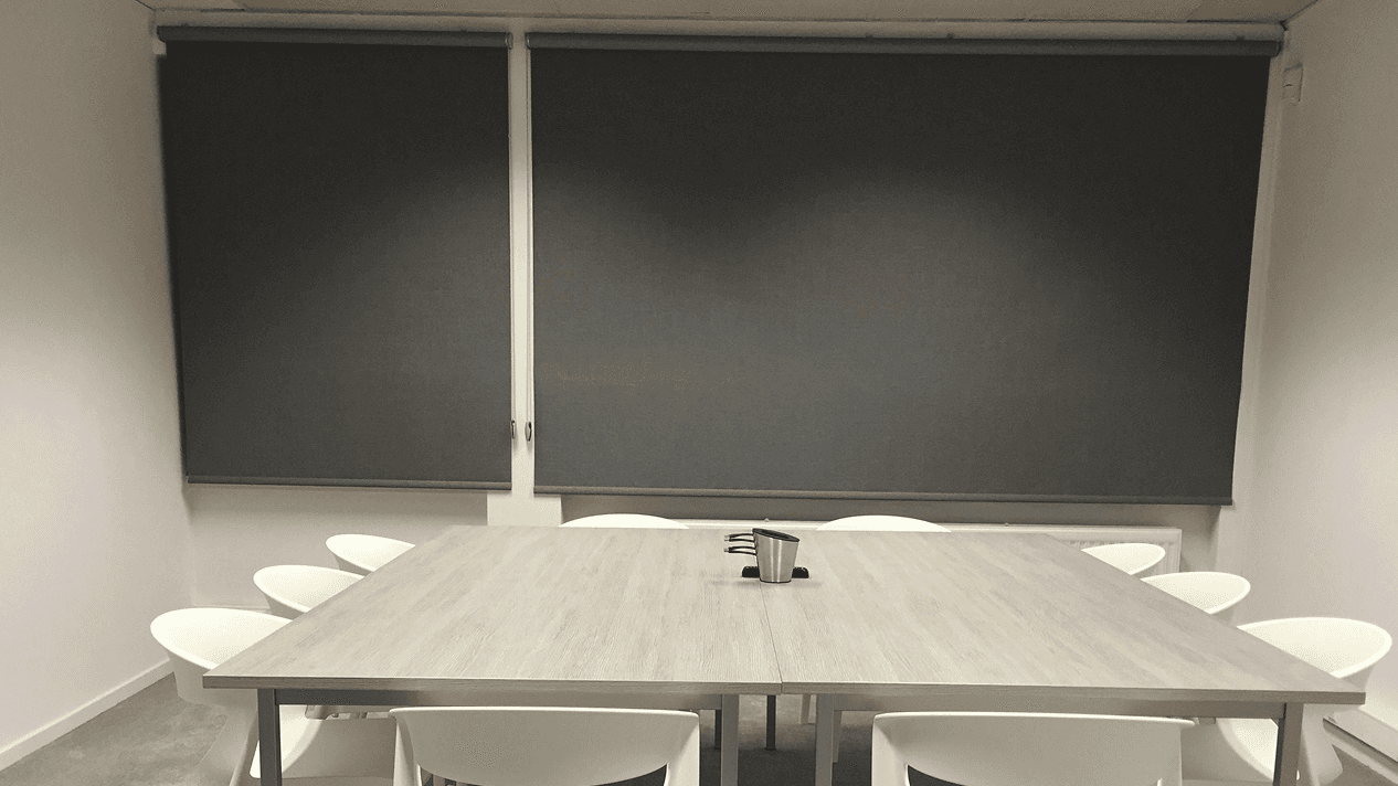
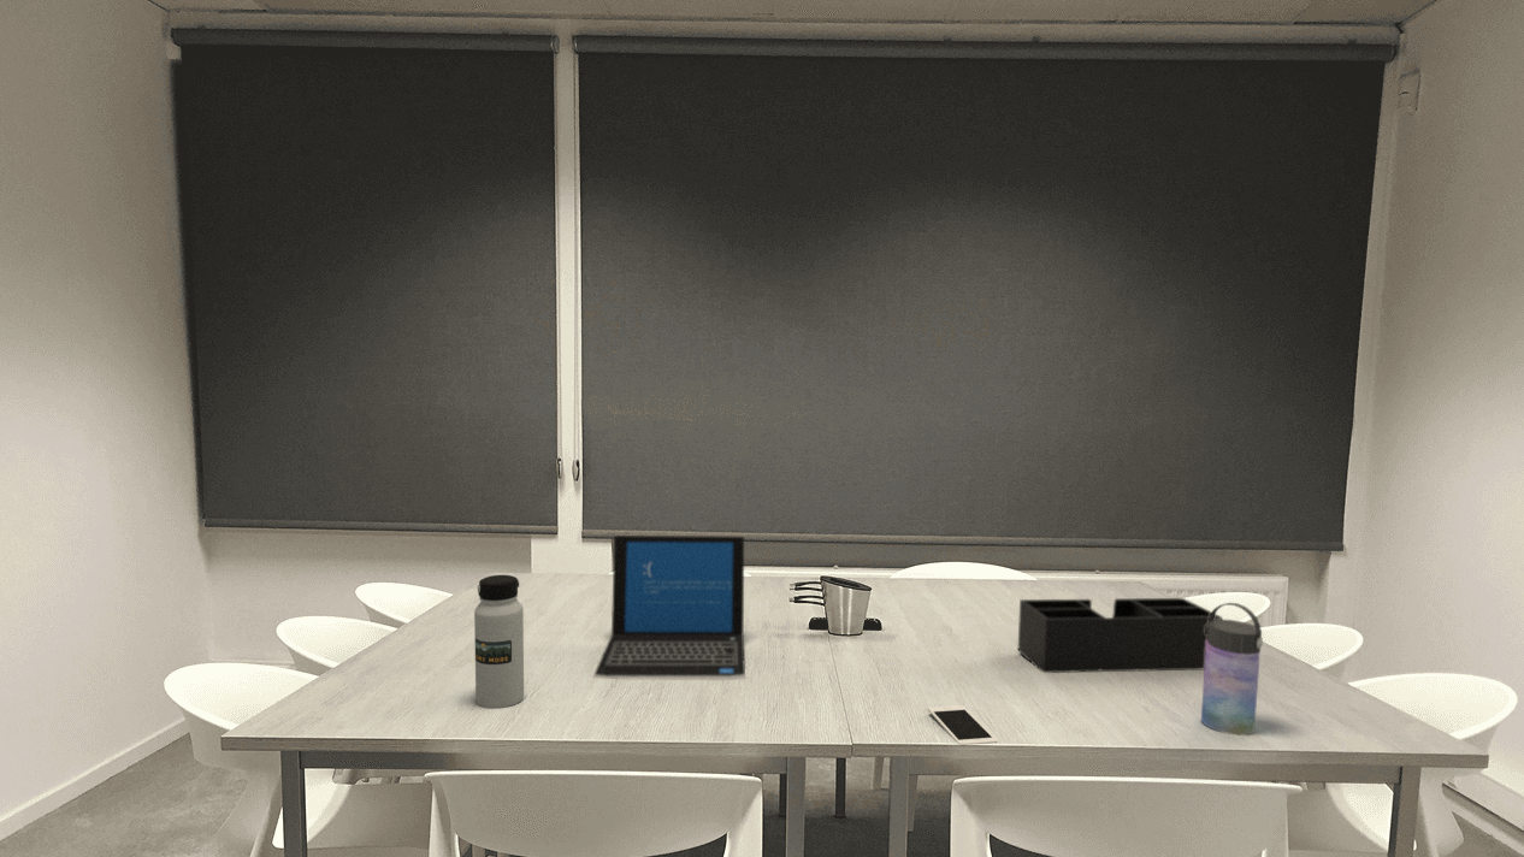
+ desk organizer [1017,597,1223,674]
+ water bottle [473,574,525,710]
+ laptop [593,534,746,681]
+ water bottle [1200,602,1264,737]
+ cell phone [927,704,998,746]
